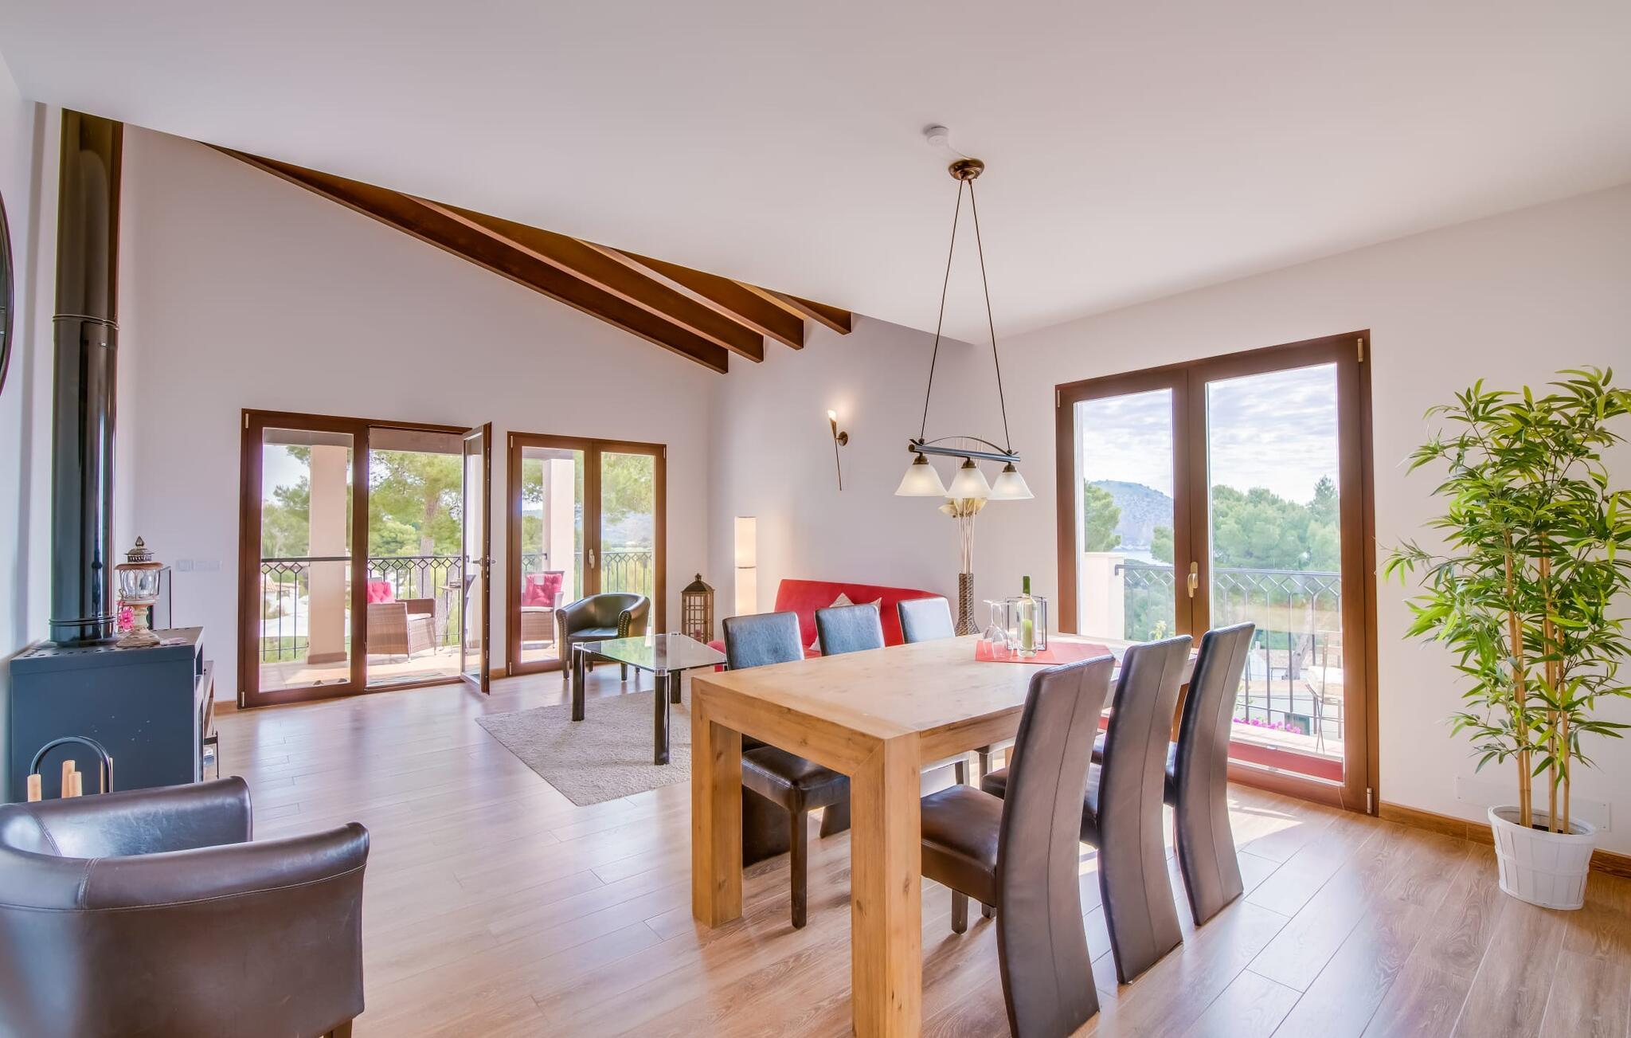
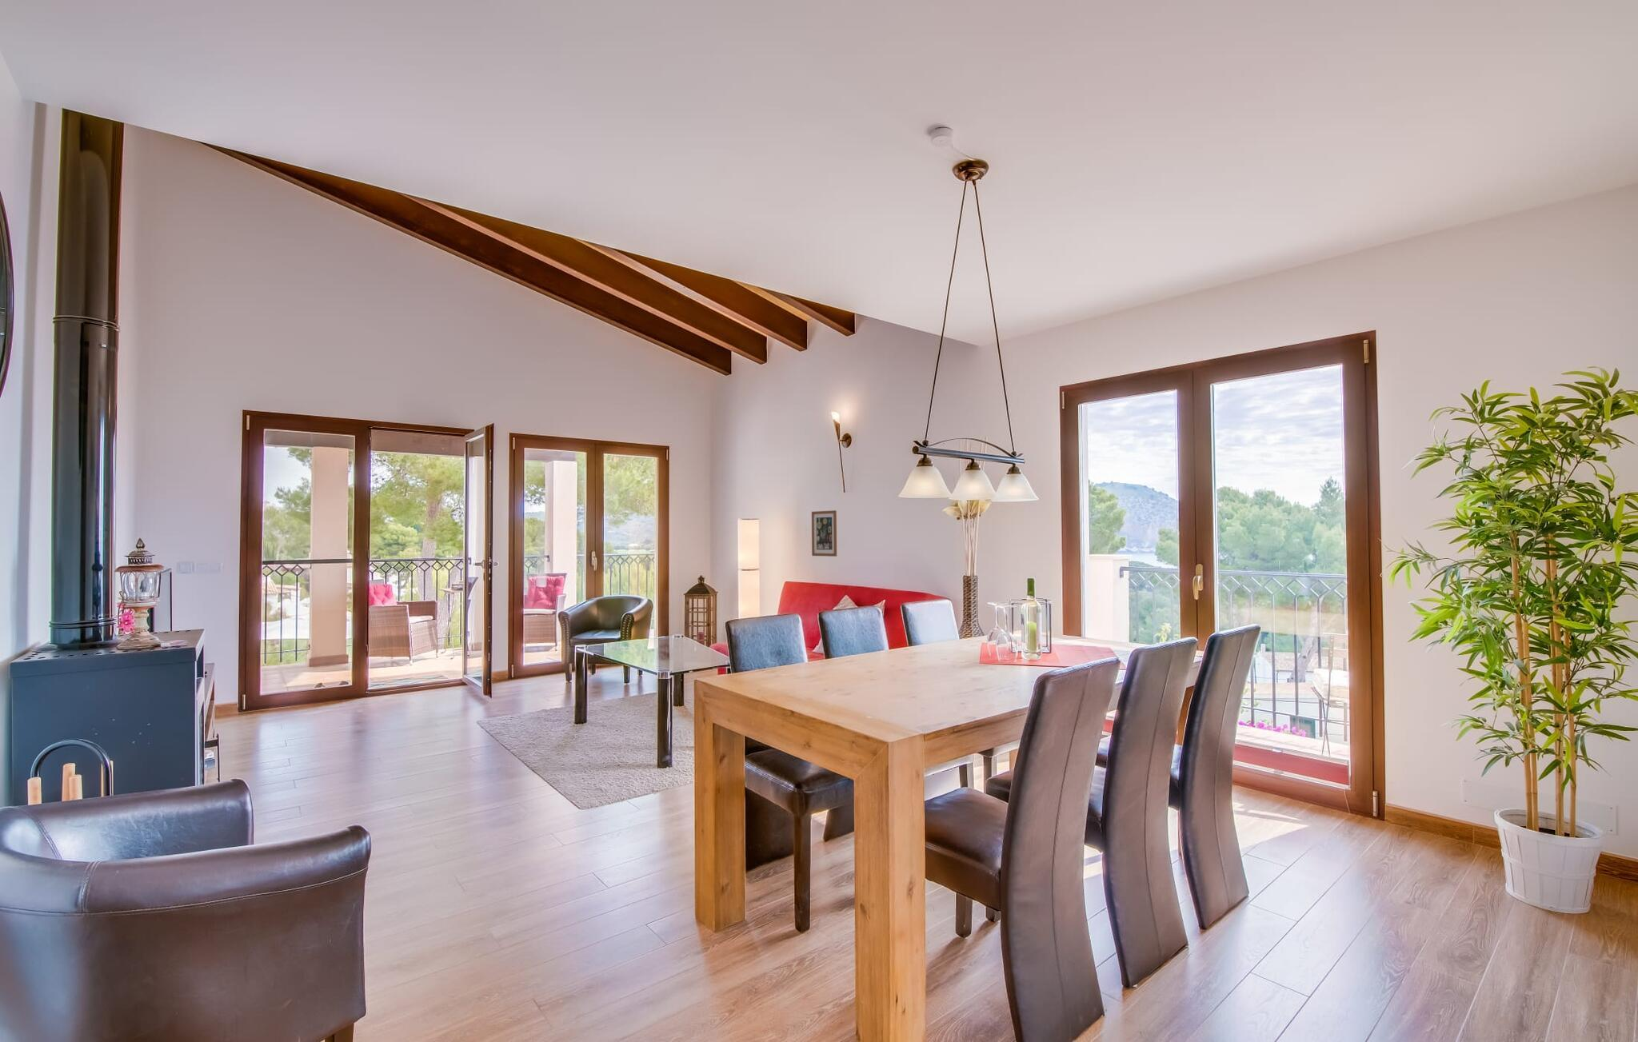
+ wall art [811,510,837,557]
